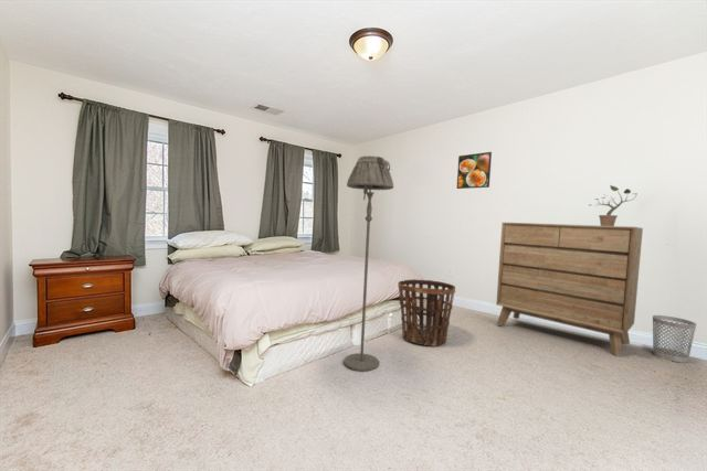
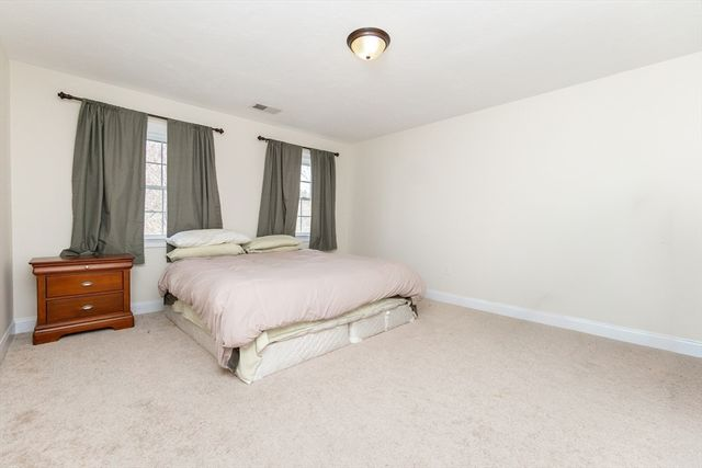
- basket [397,278,456,347]
- wastebasket [652,314,697,364]
- floor lamp [342,154,394,373]
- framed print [456,151,493,190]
- potted plant [588,184,636,226]
- dresser [495,222,644,358]
